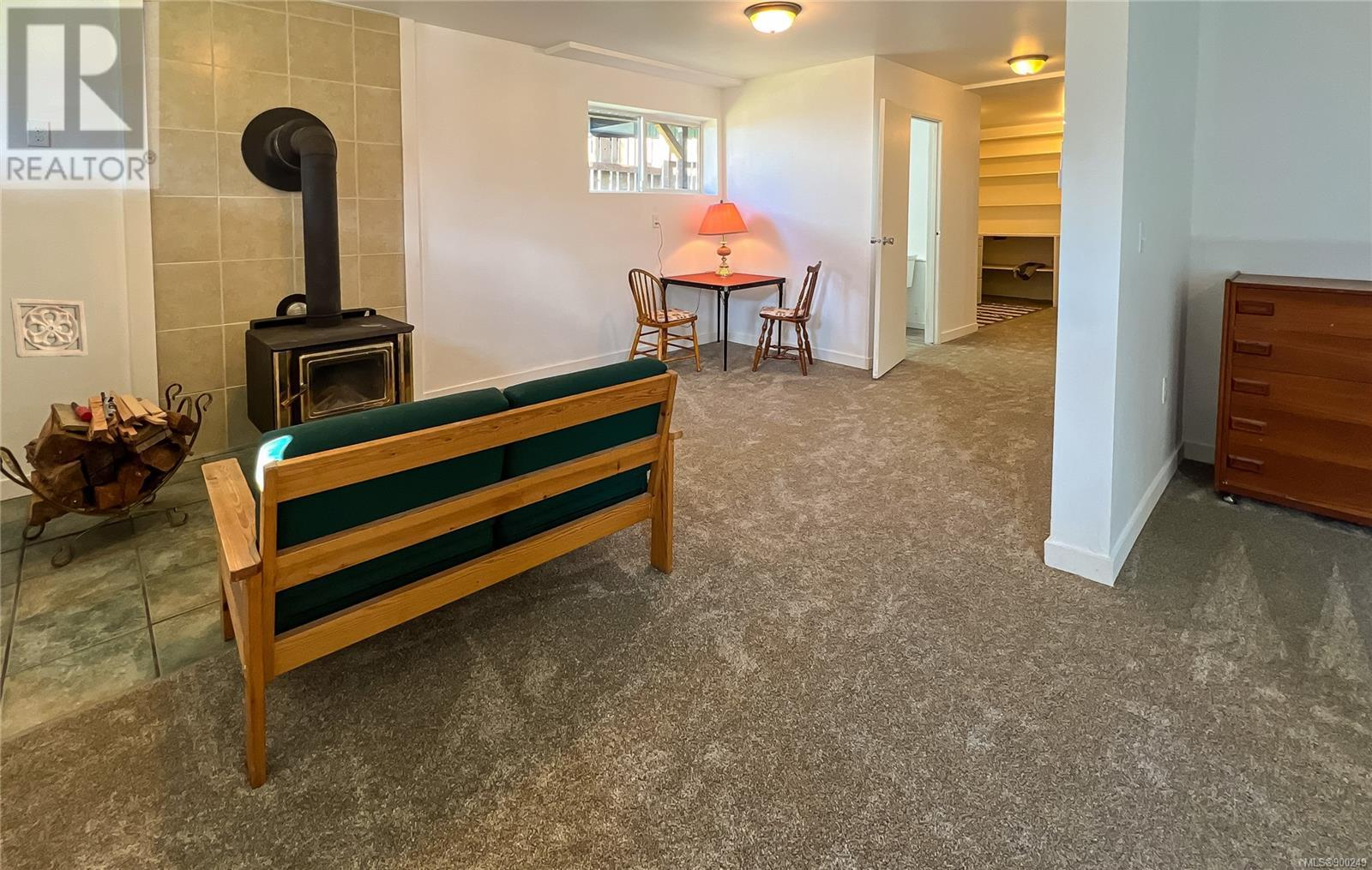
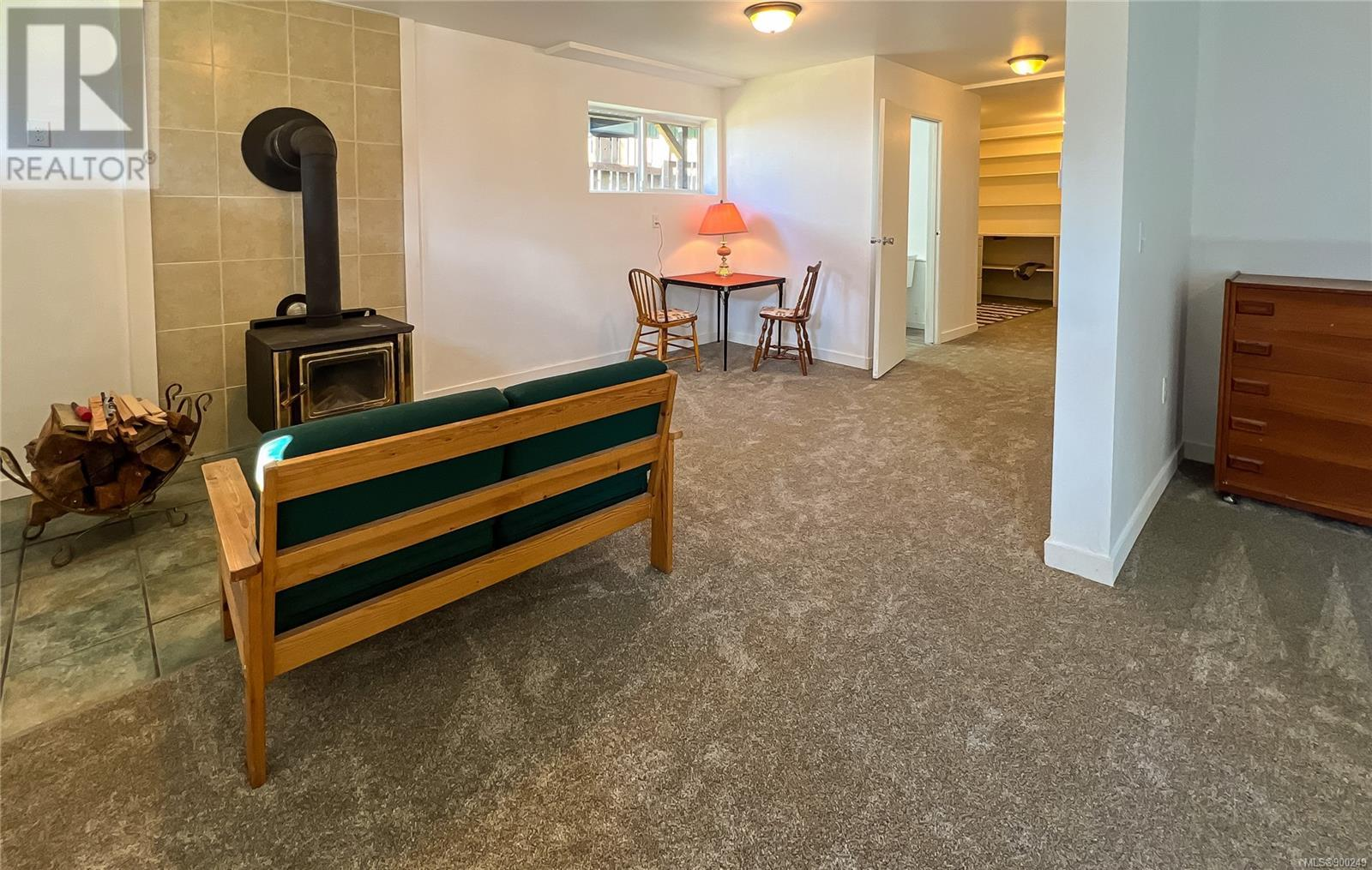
- wall ornament [9,297,89,358]
